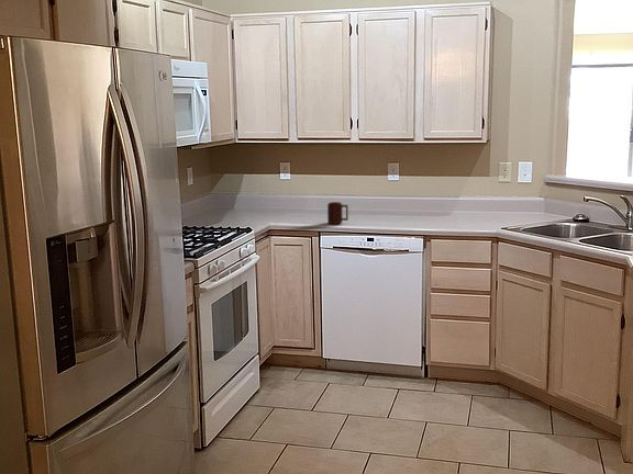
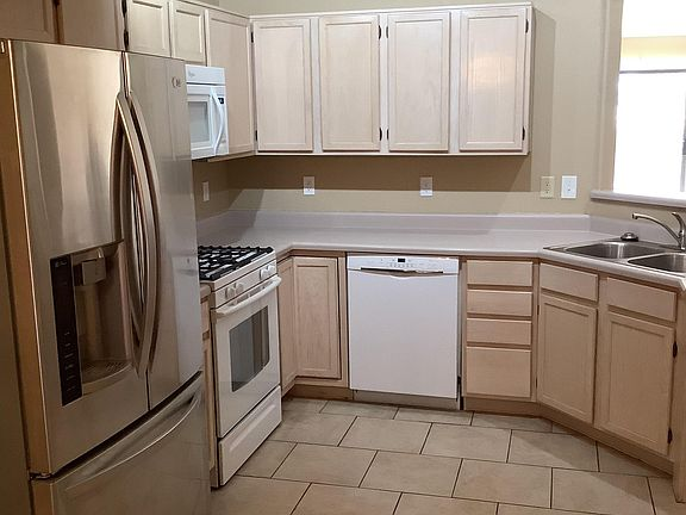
- mug [326,201,349,225]
